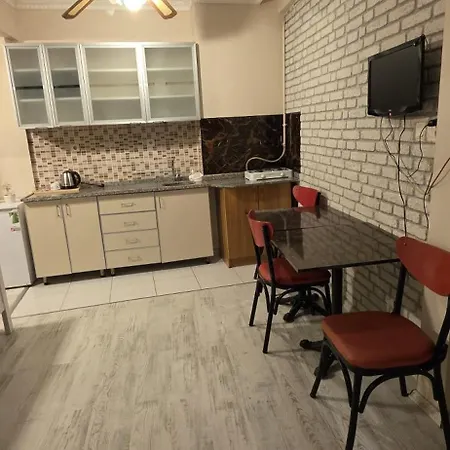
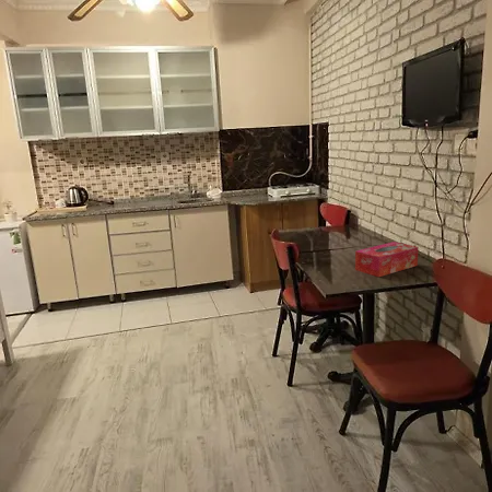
+ tissue box [354,241,420,278]
